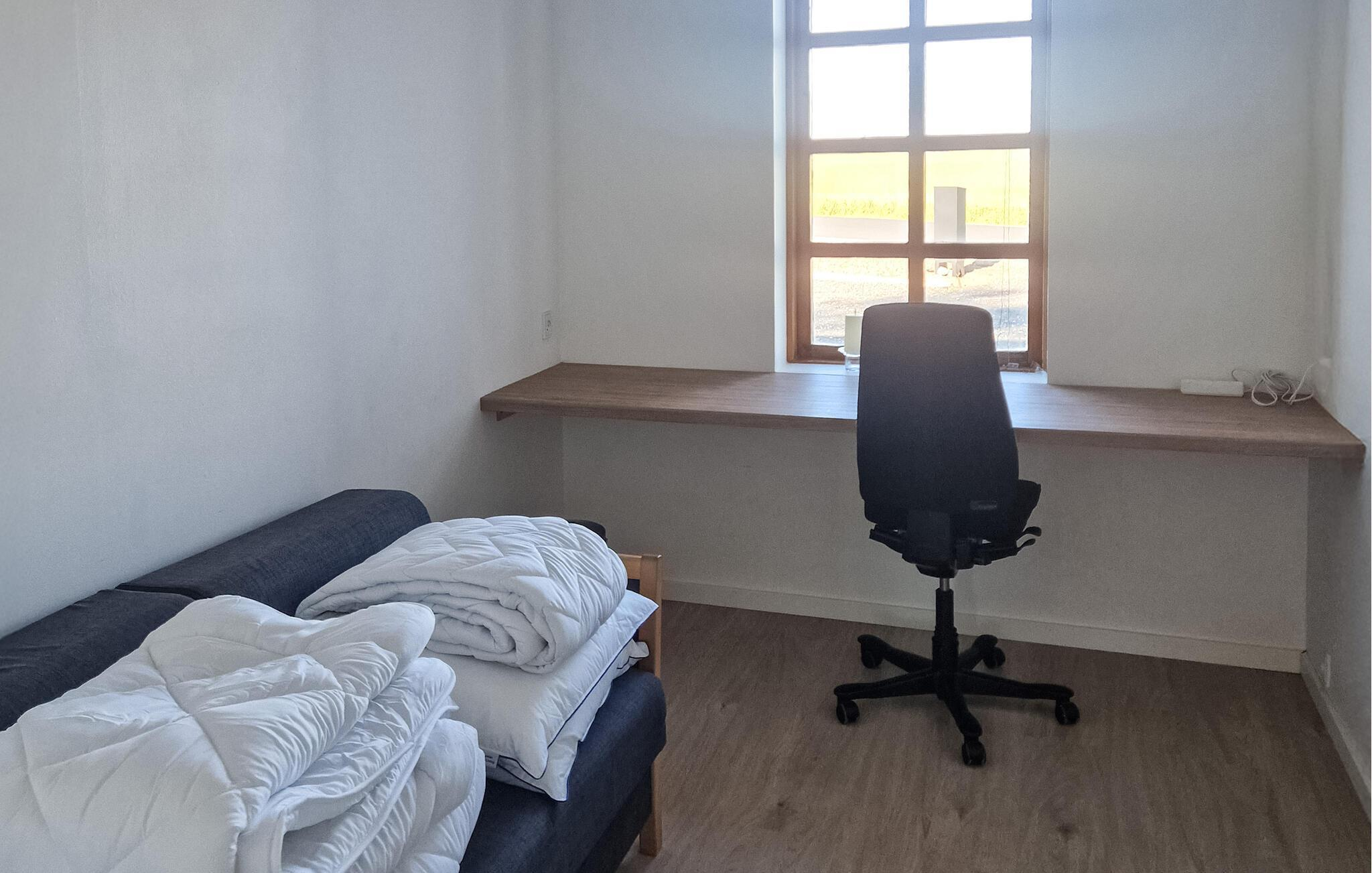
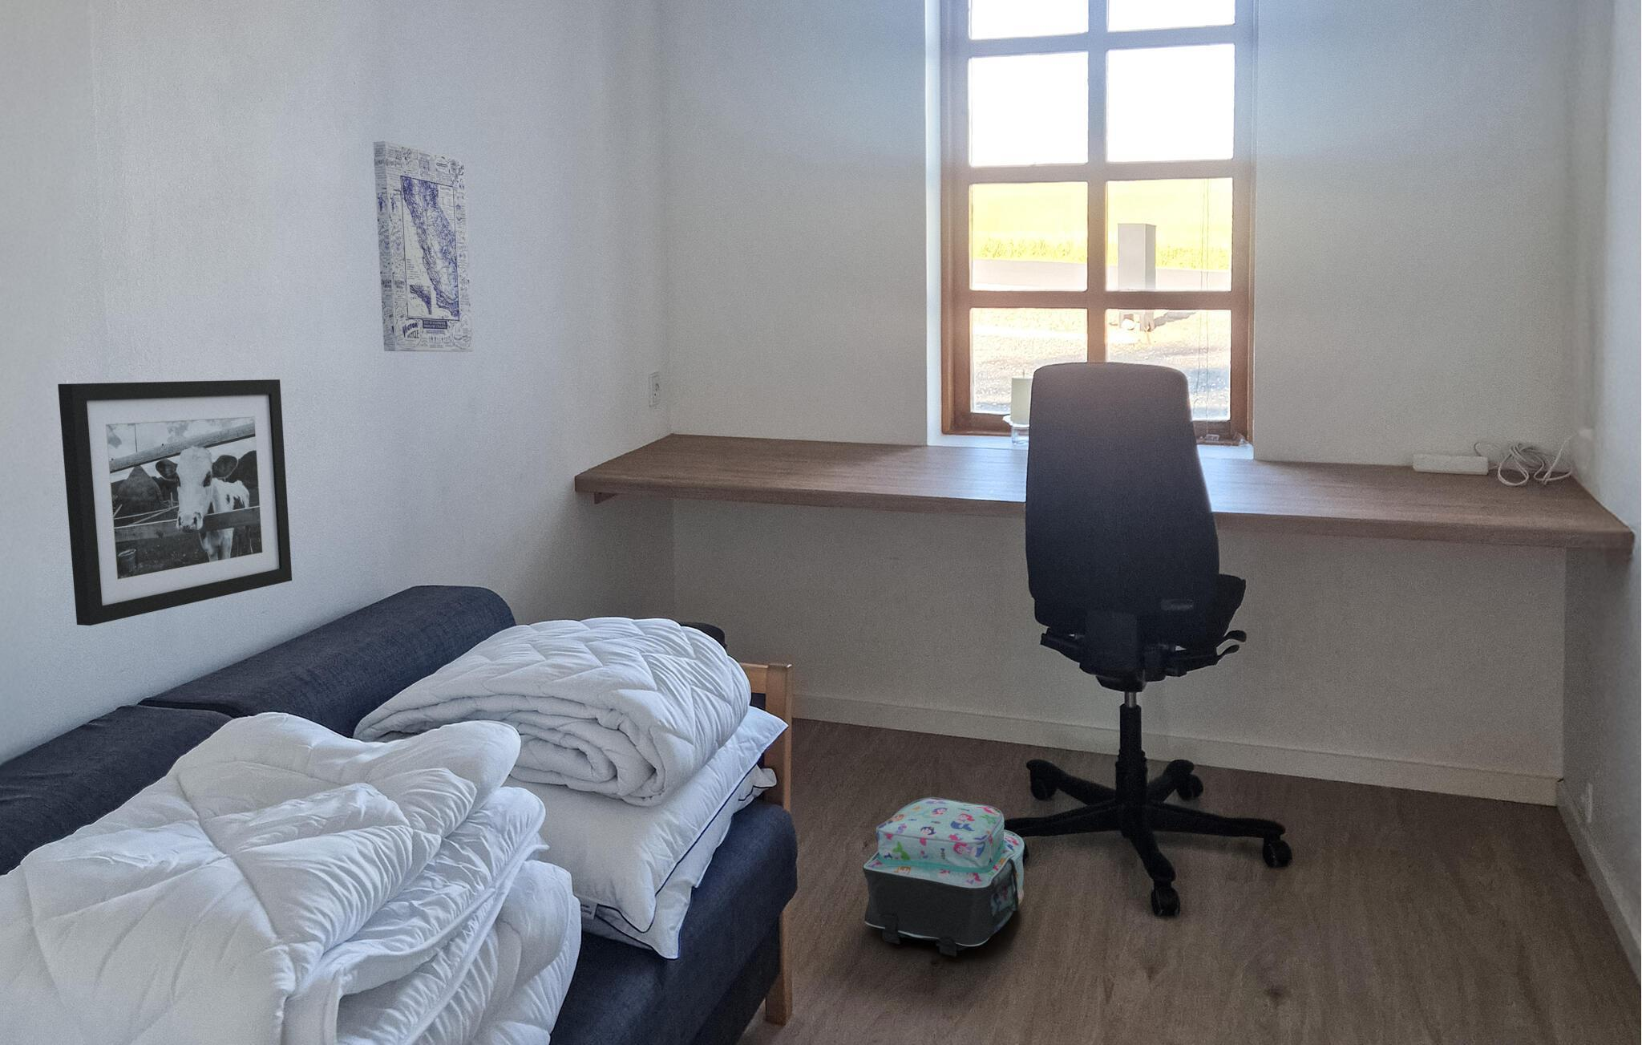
+ backpack [862,796,1024,958]
+ wall art [373,140,474,353]
+ picture frame [57,378,293,626]
